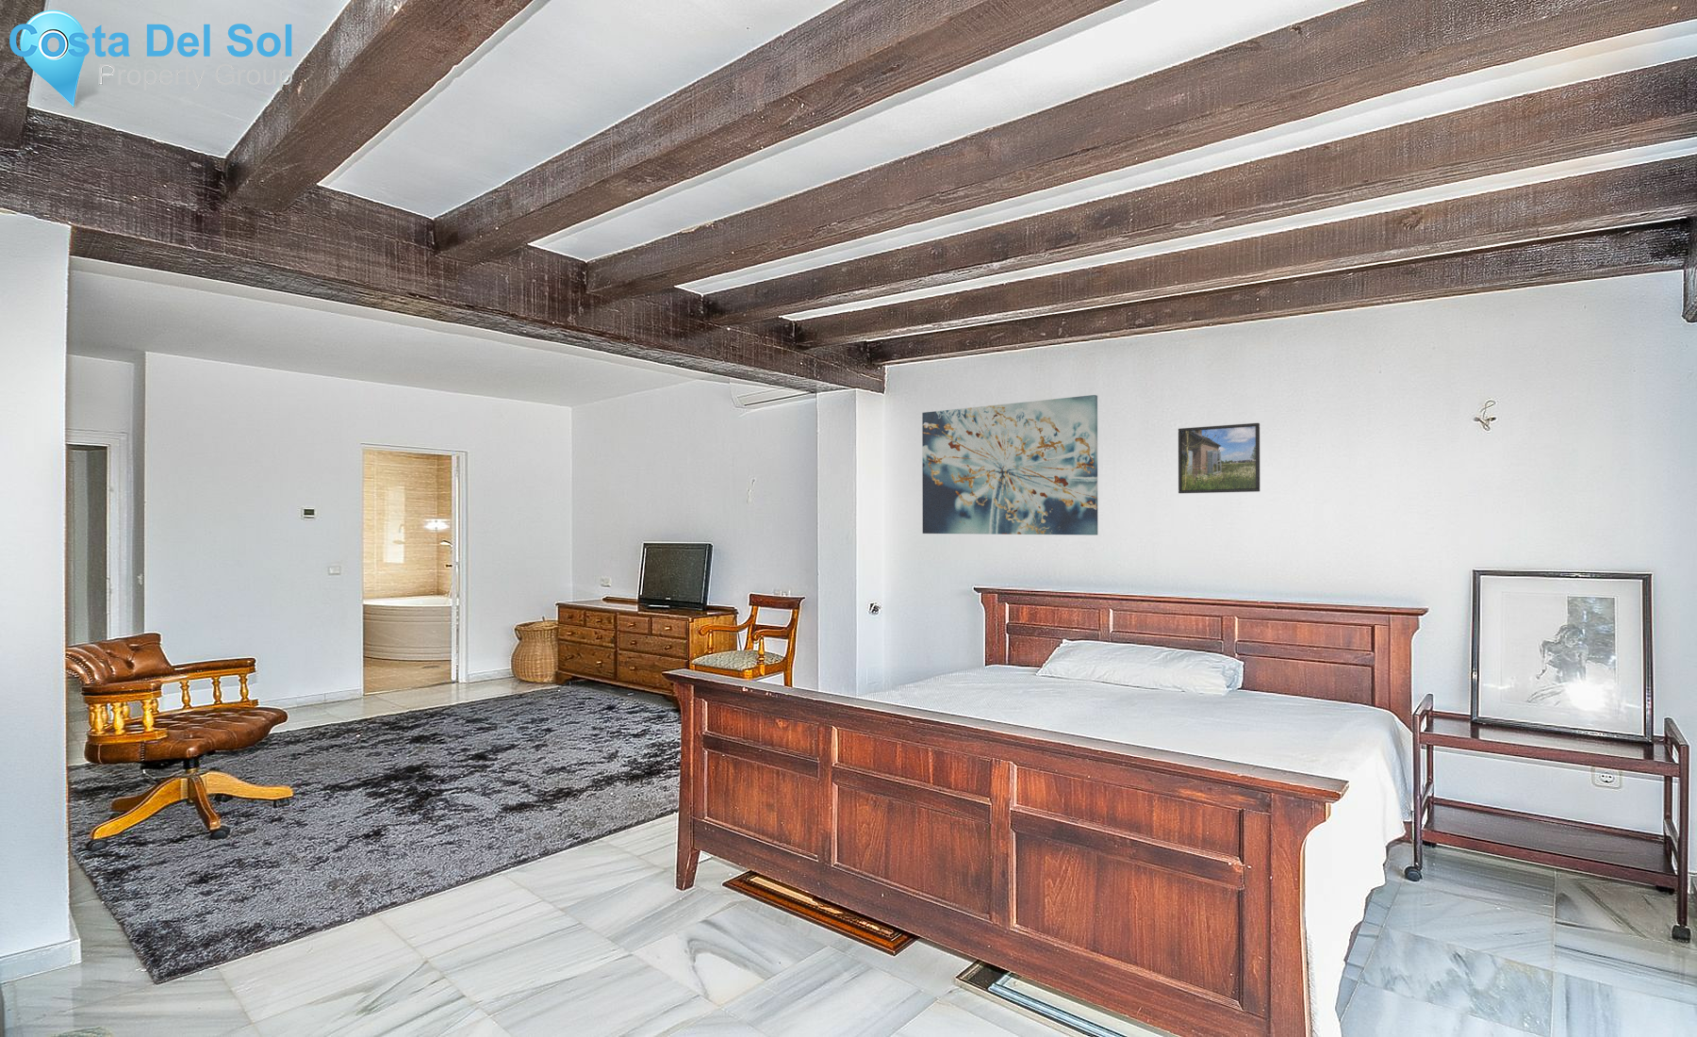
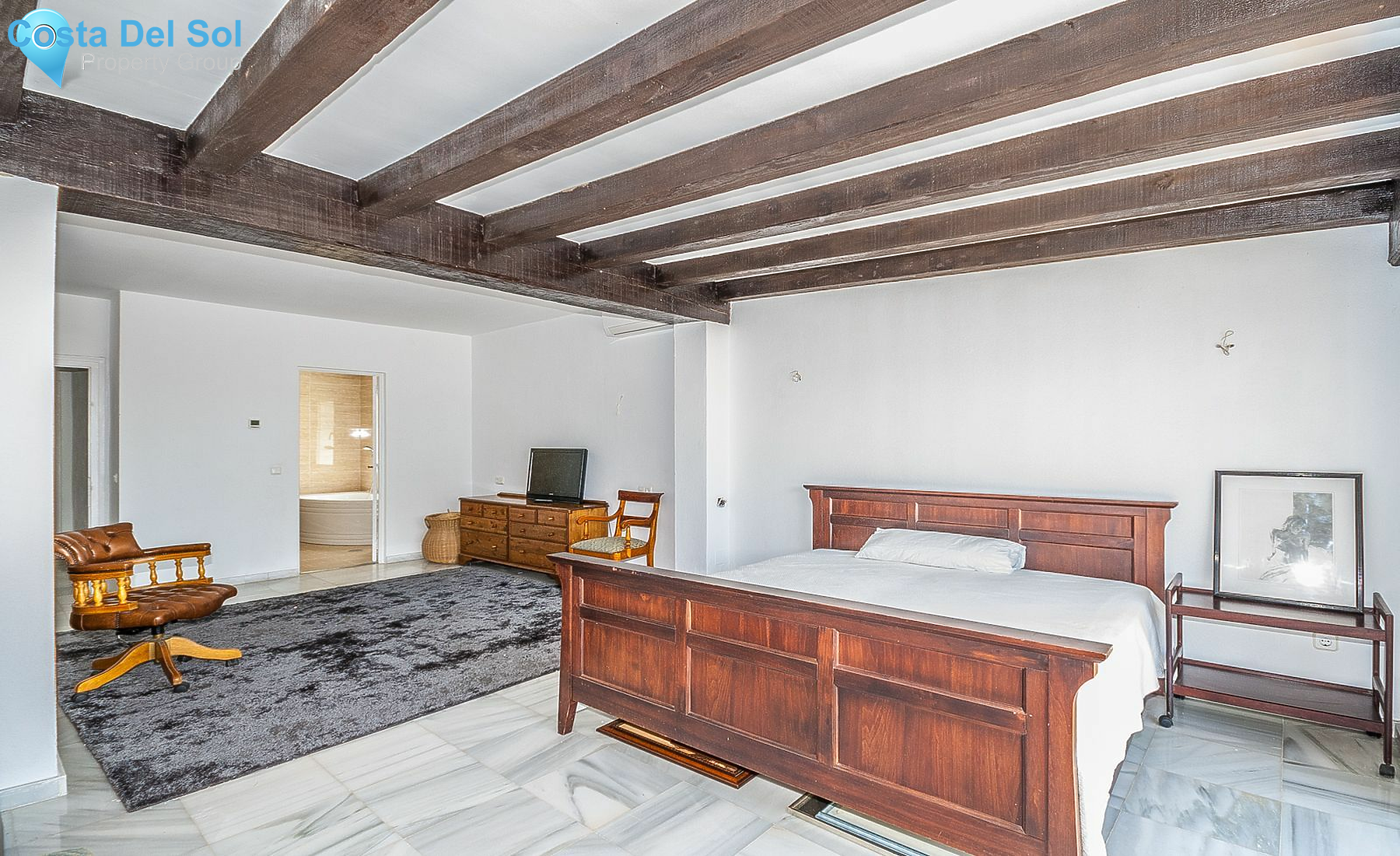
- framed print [1177,423,1261,494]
- wall art [921,394,1098,537]
